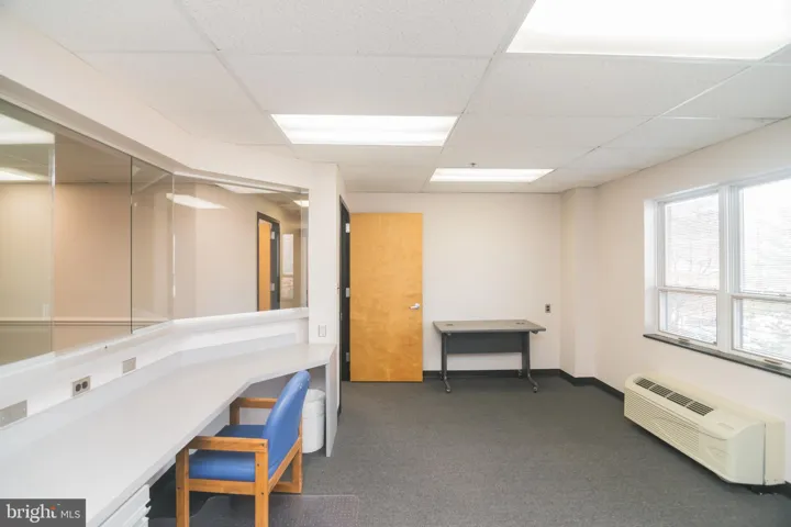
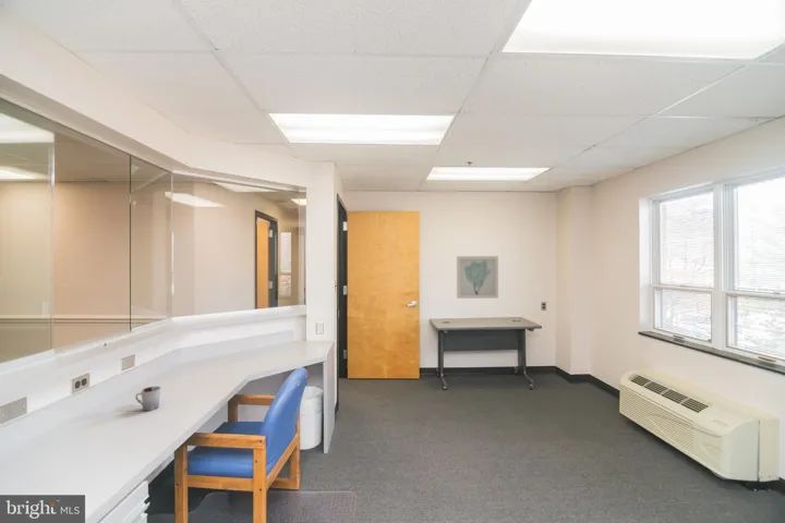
+ cup [134,386,161,412]
+ wall art [456,255,499,300]
